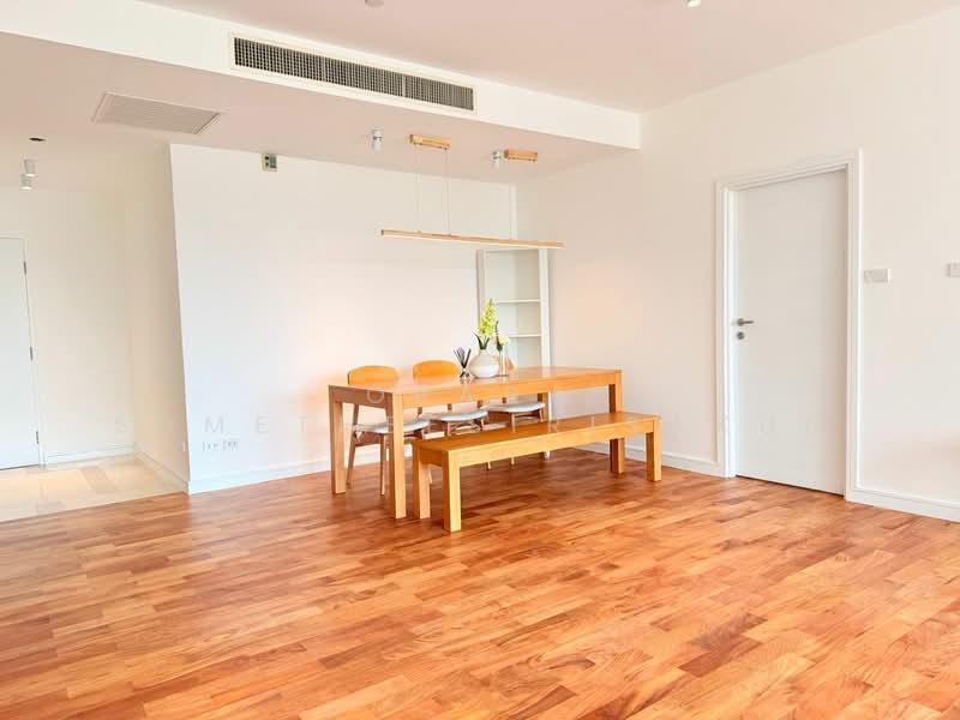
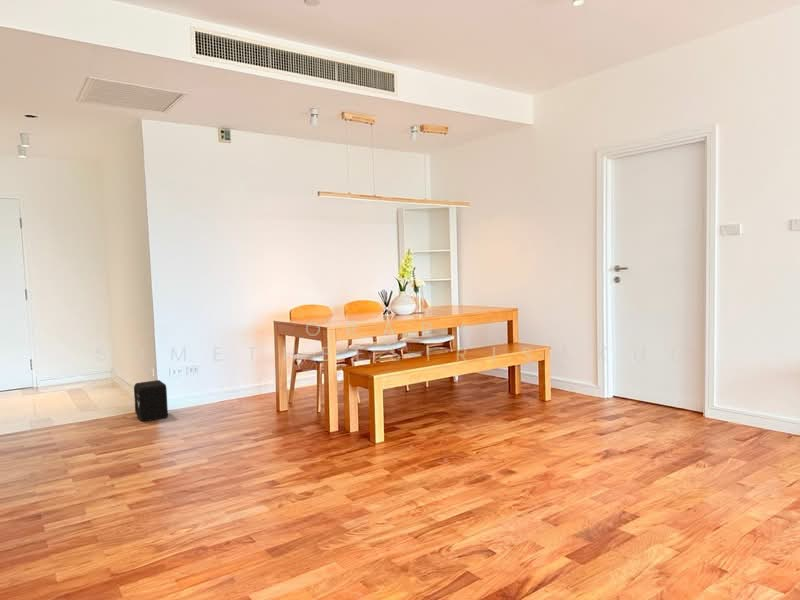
+ air purifier [133,379,169,422]
